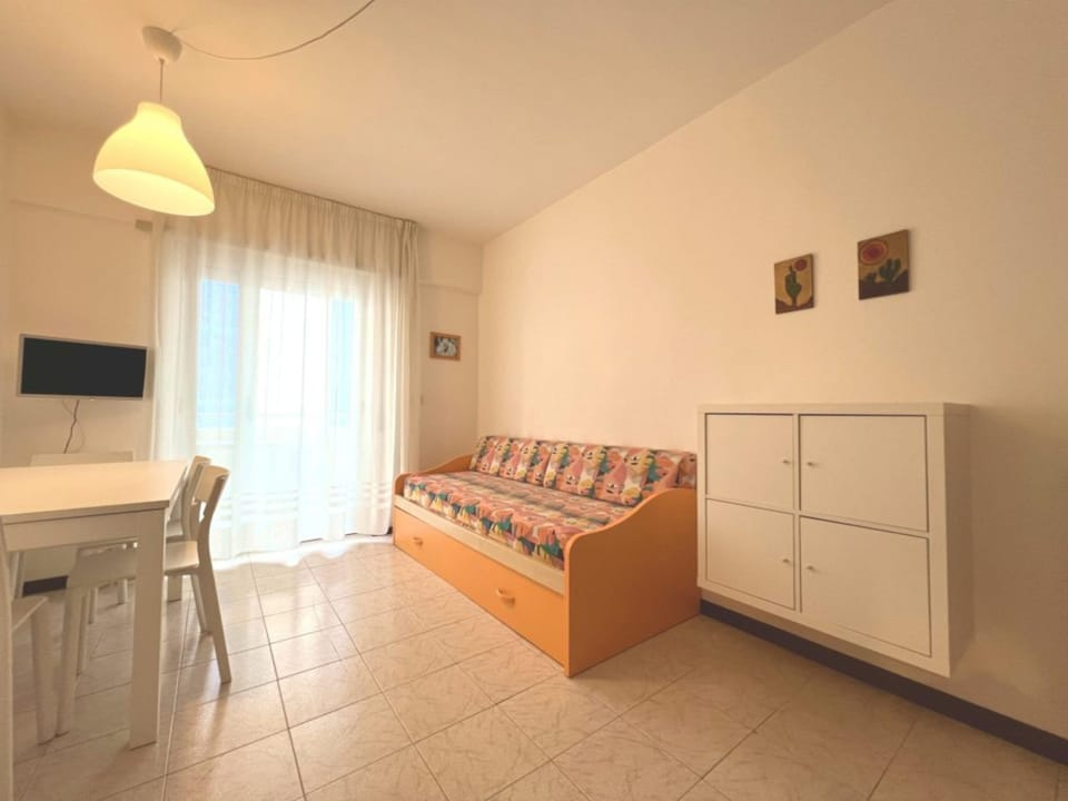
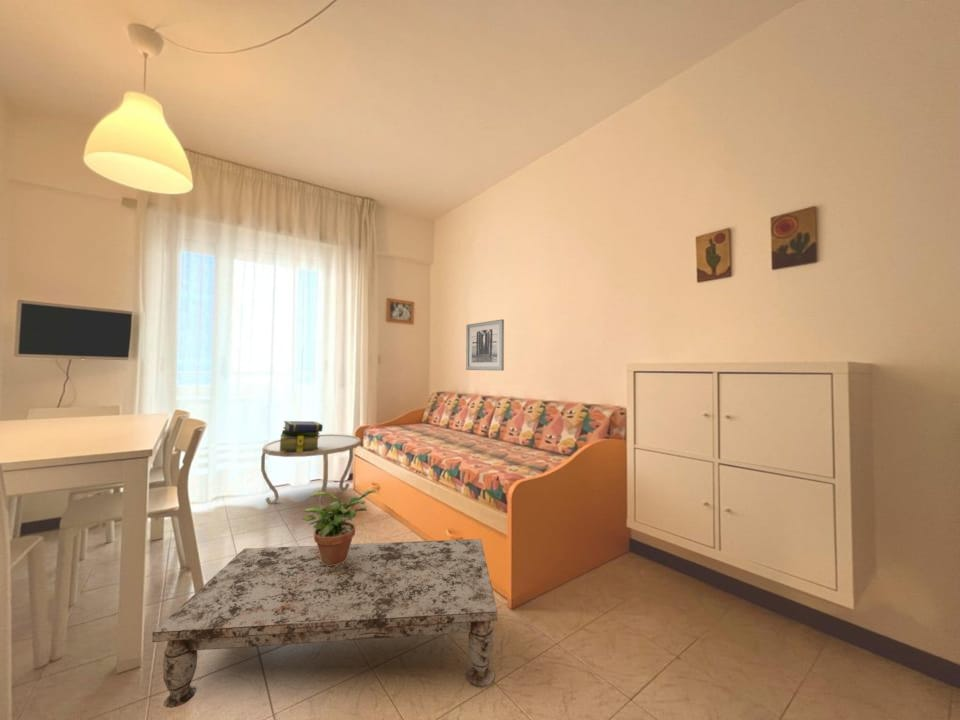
+ potted plant [301,489,378,566]
+ stack of books [280,420,324,452]
+ coffee table [151,538,498,709]
+ wall art [465,318,505,372]
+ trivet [260,433,362,510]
